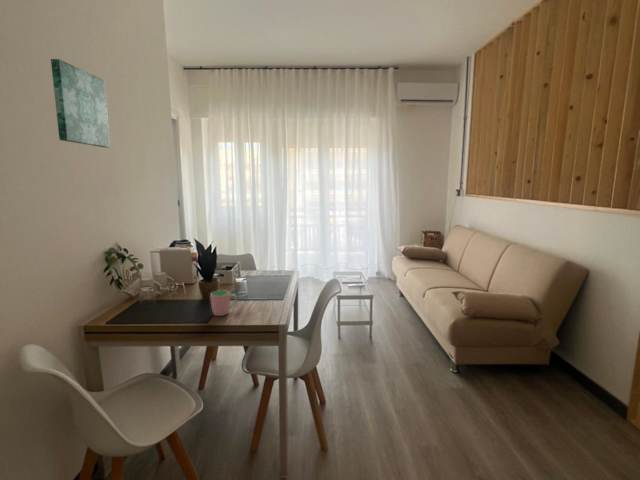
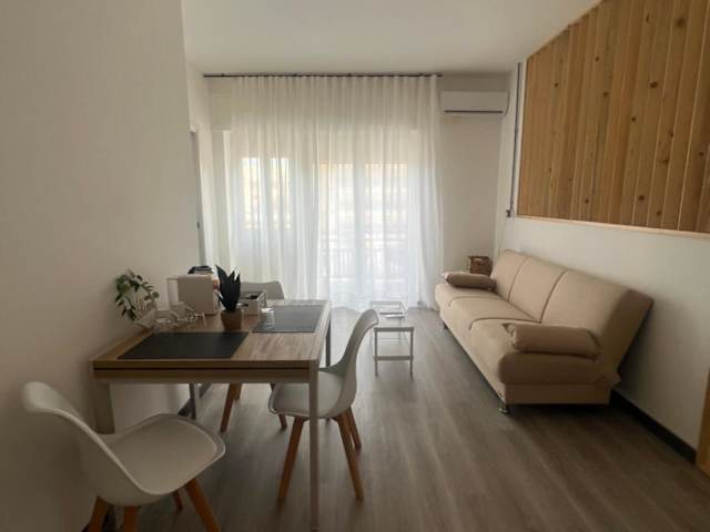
- wall art [50,58,111,148]
- cup [209,289,238,317]
